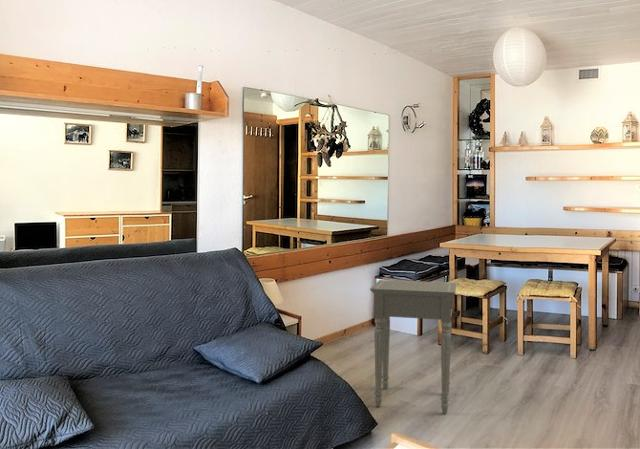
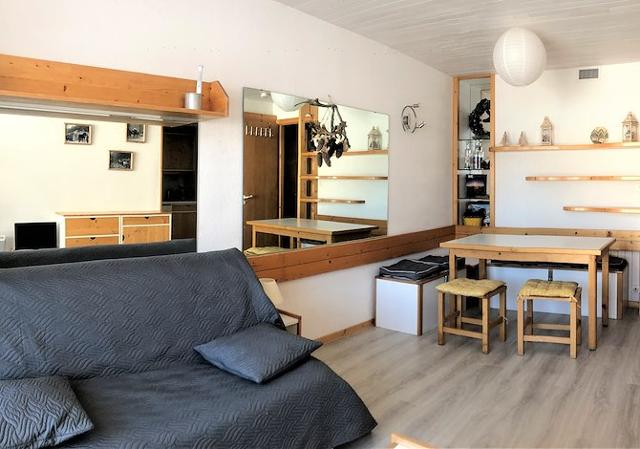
- side table [369,279,457,414]
